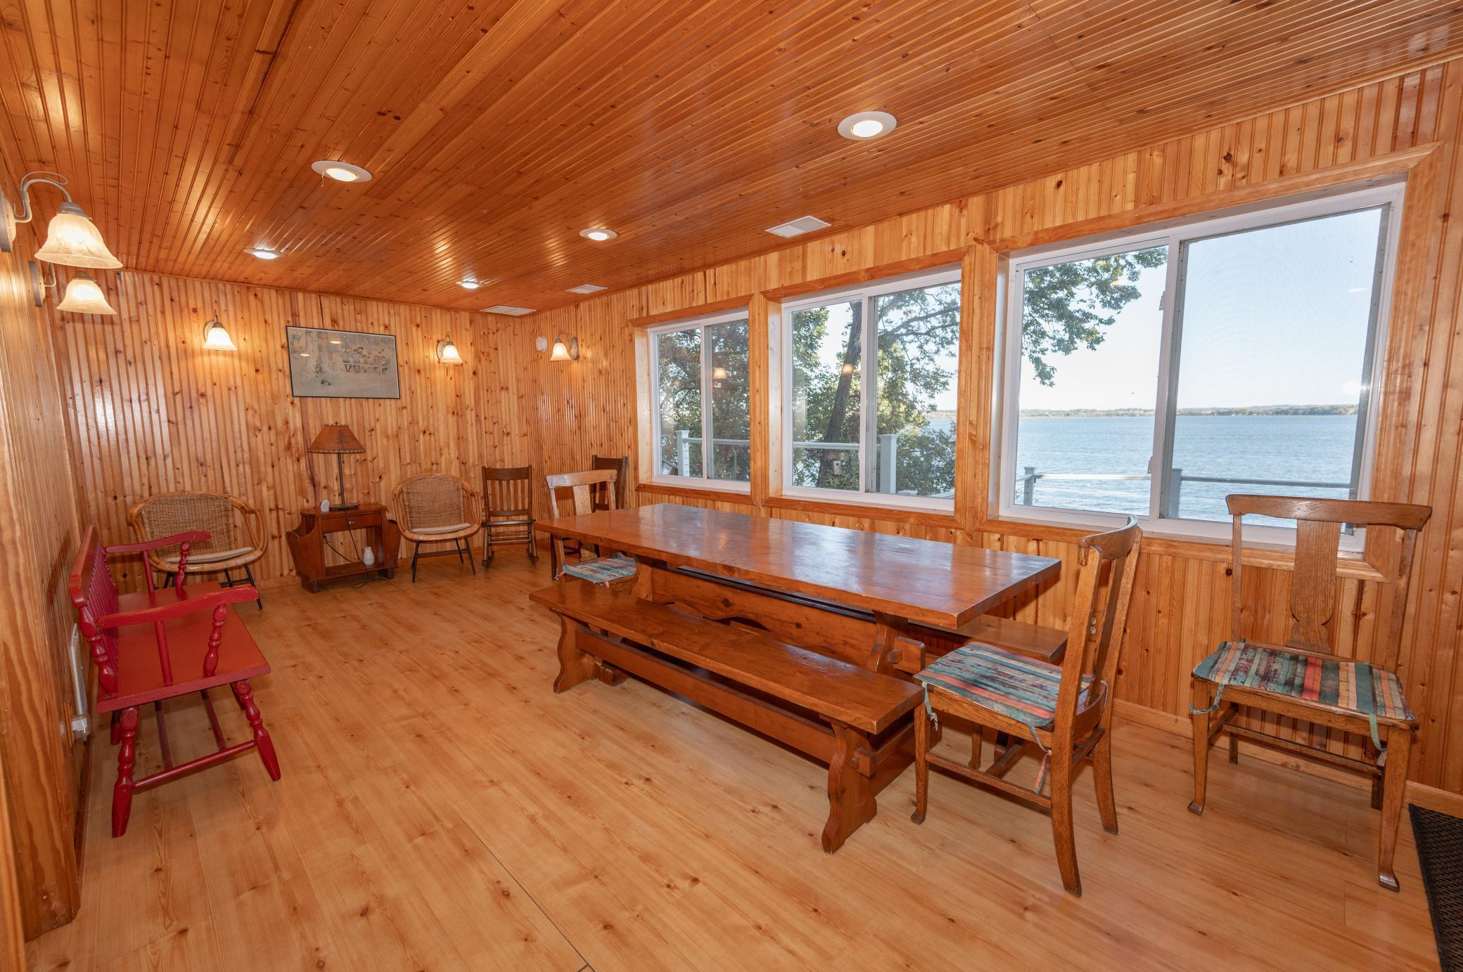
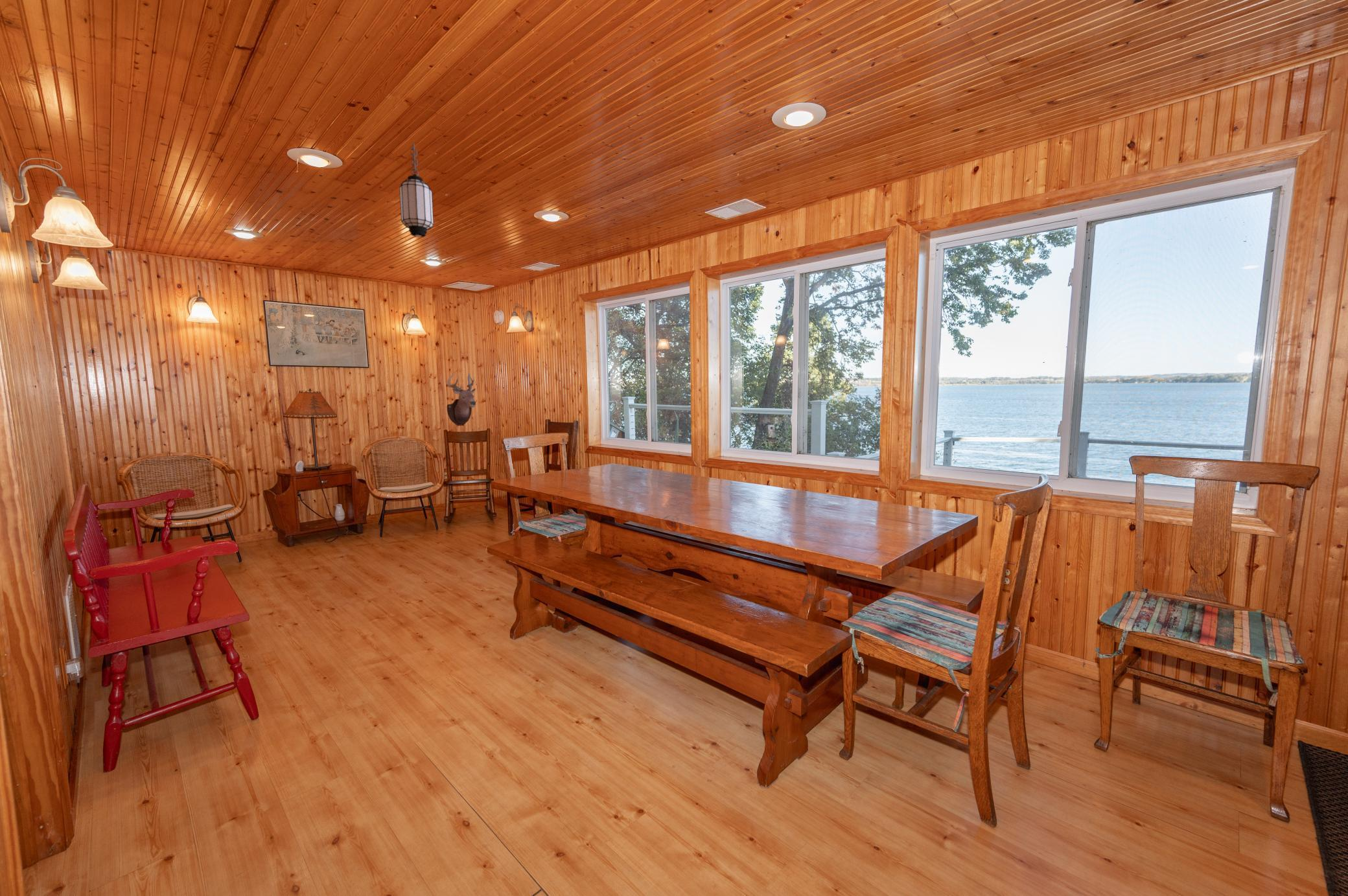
+ hanging lantern [399,143,434,238]
+ mounted trophy [446,372,476,426]
